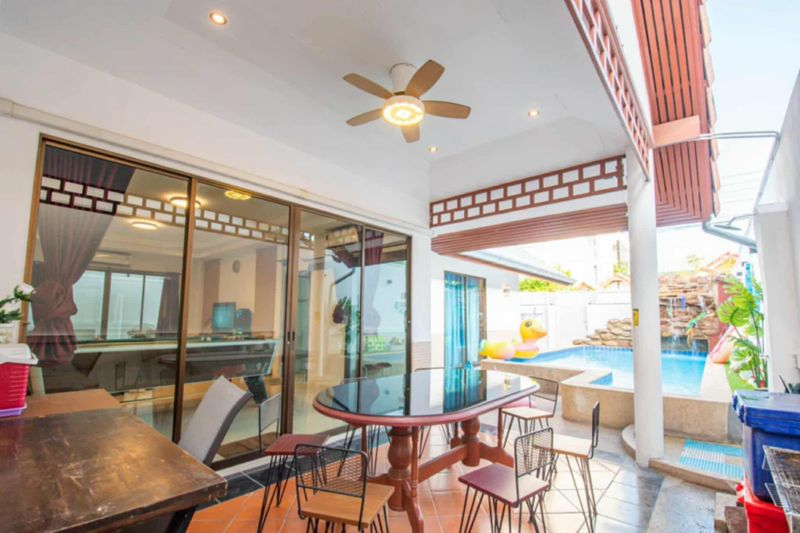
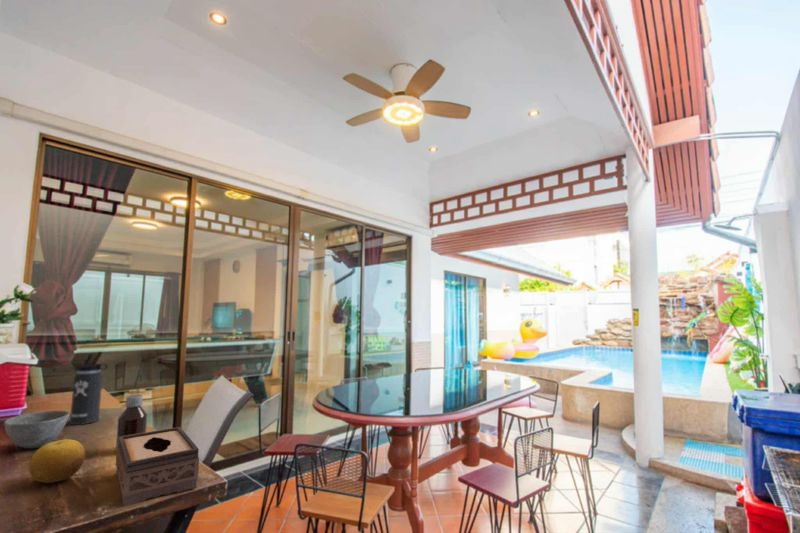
+ bottle [115,393,149,450]
+ tissue box [115,426,200,507]
+ thermos bottle [69,353,109,426]
+ fruit [28,438,86,484]
+ bowl [3,410,71,449]
